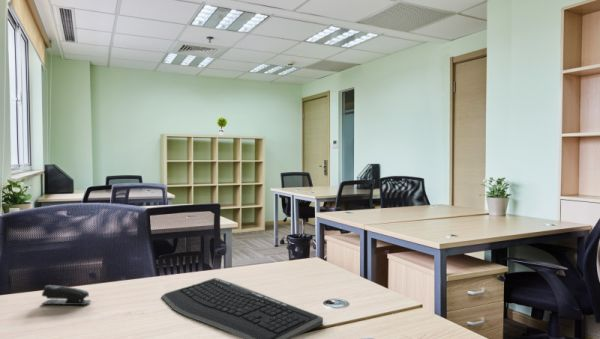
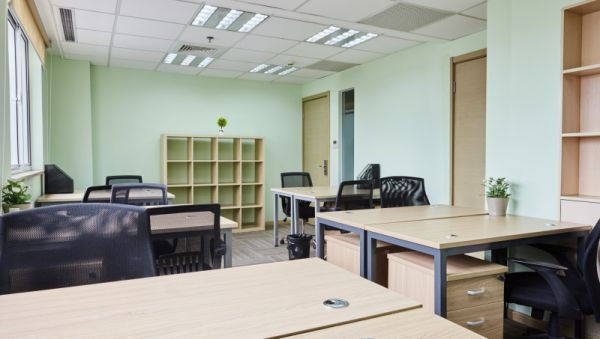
- stapler [41,284,92,306]
- keyboard [160,277,324,339]
